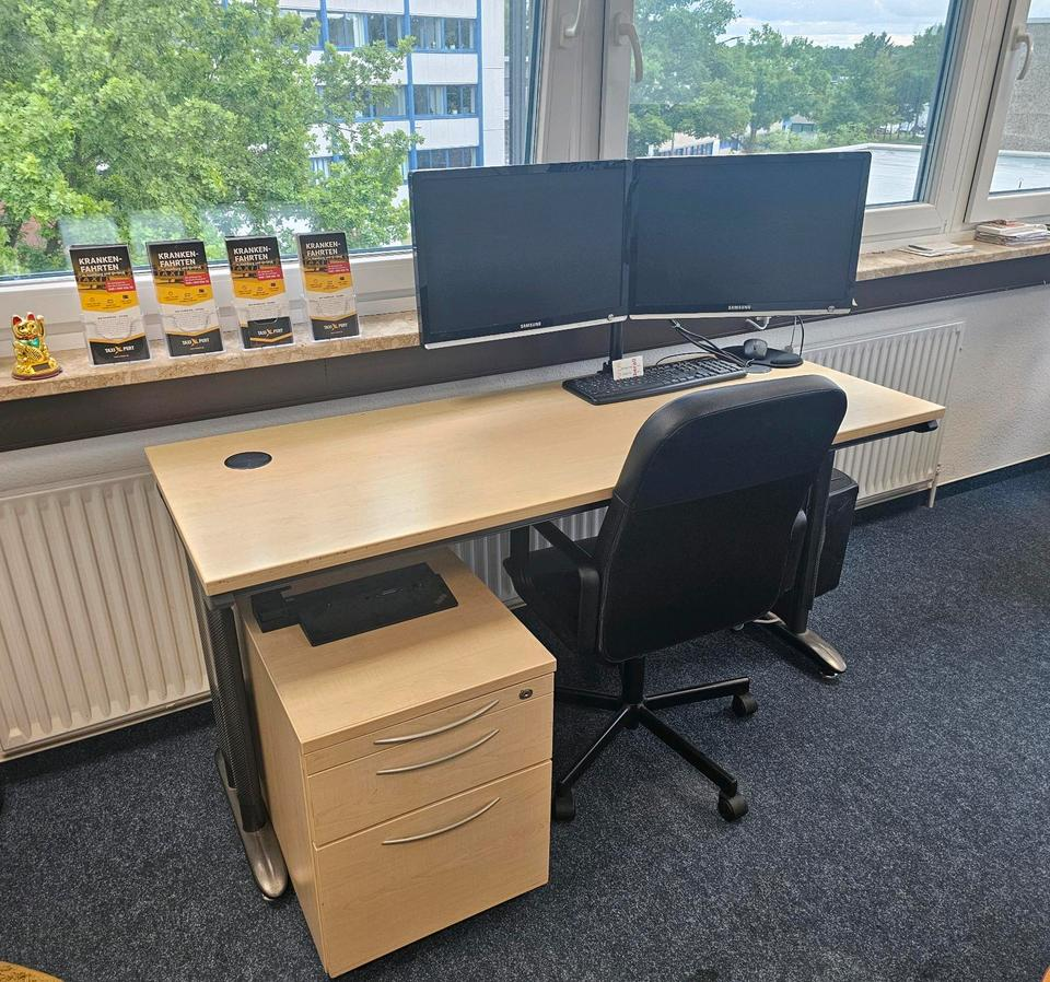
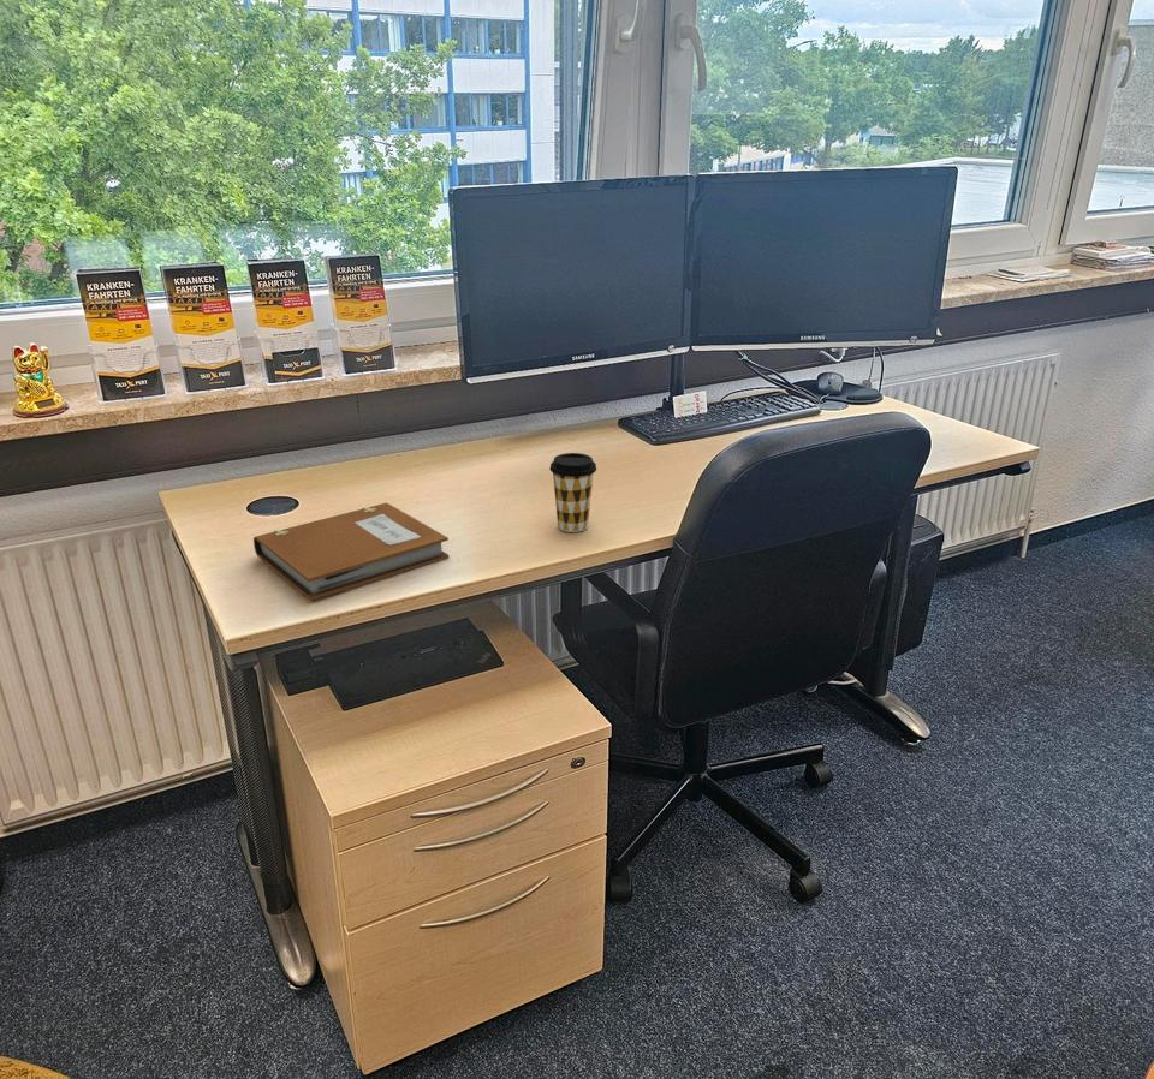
+ notebook [252,502,450,602]
+ coffee cup [548,452,597,533]
